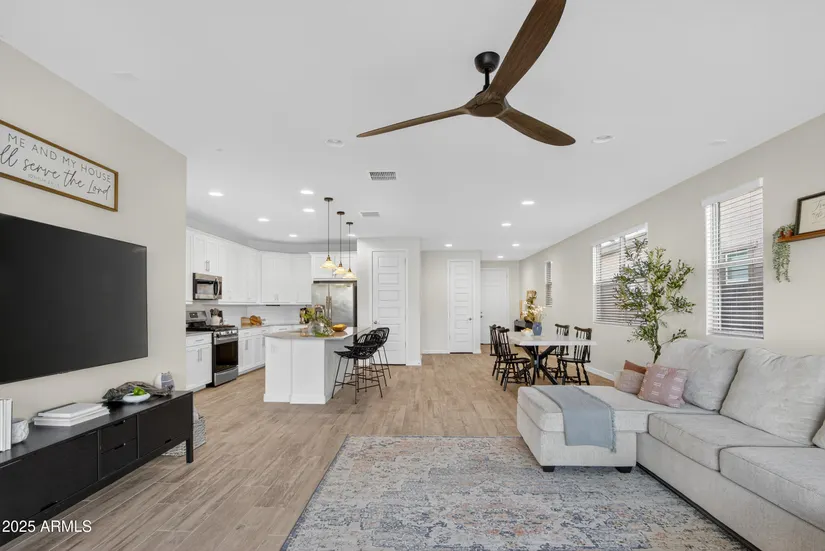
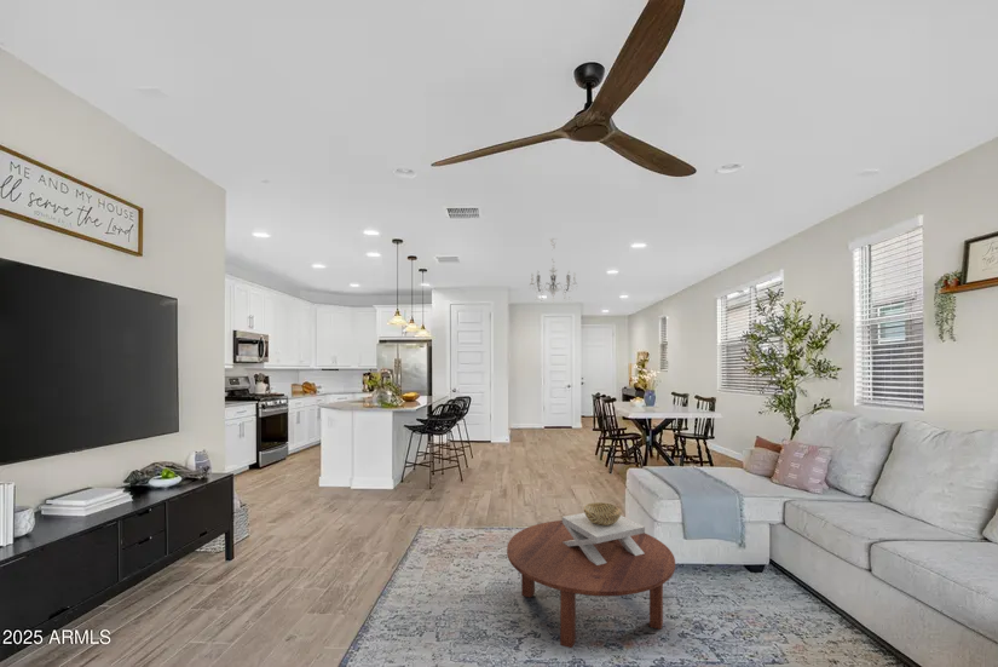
+ chandelier [527,237,578,304]
+ coffee table [506,519,676,649]
+ decorative bowl [561,501,646,565]
